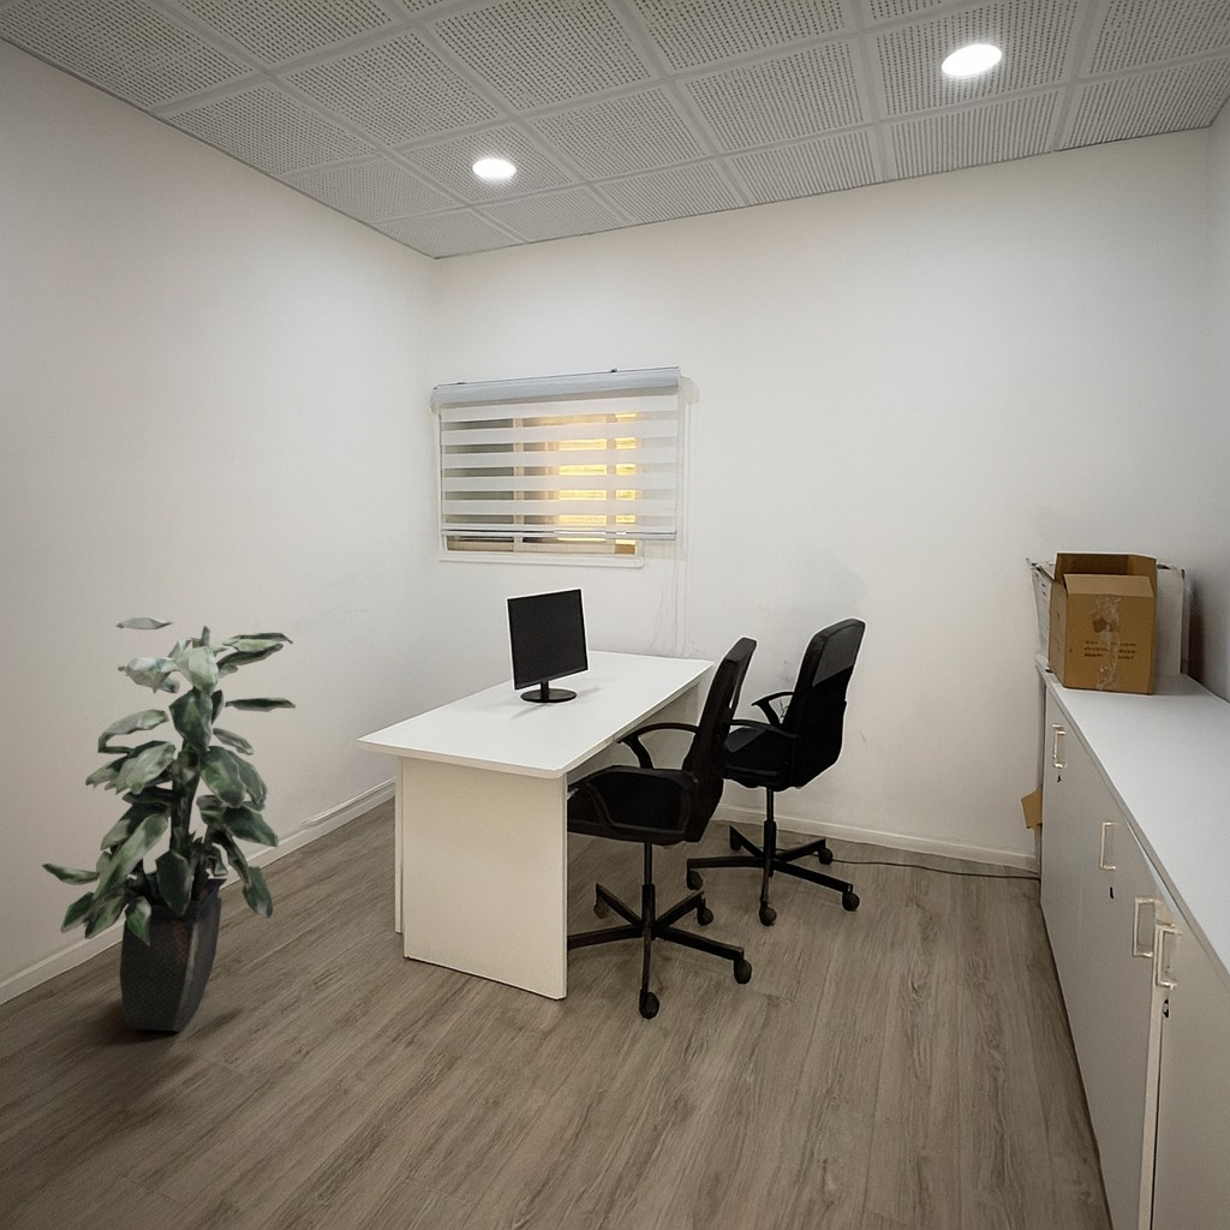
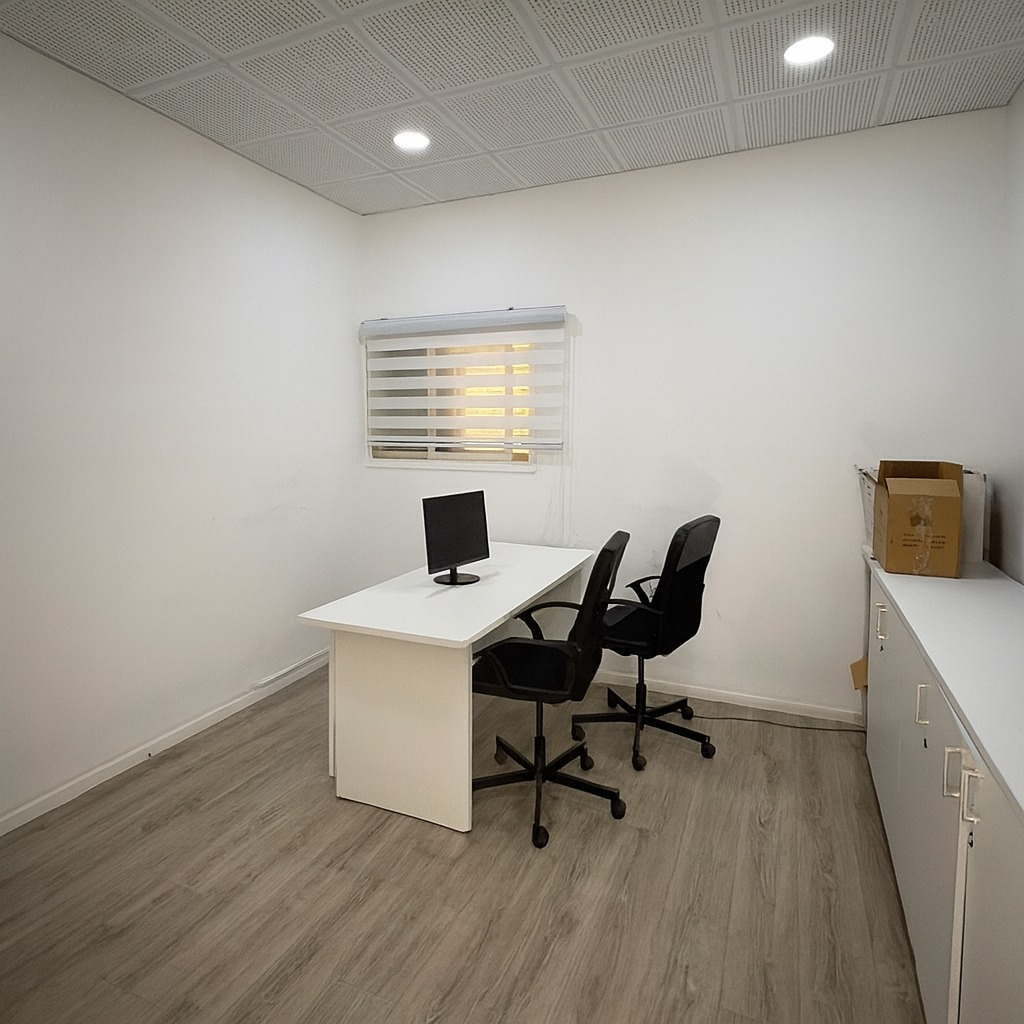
- indoor plant [40,615,297,1032]
